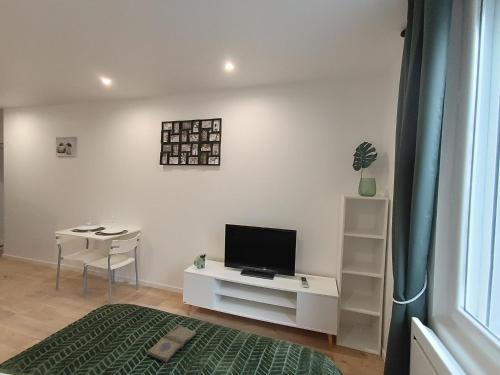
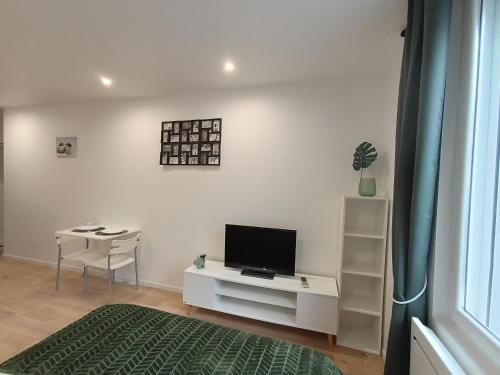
- diary [146,324,197,363]
